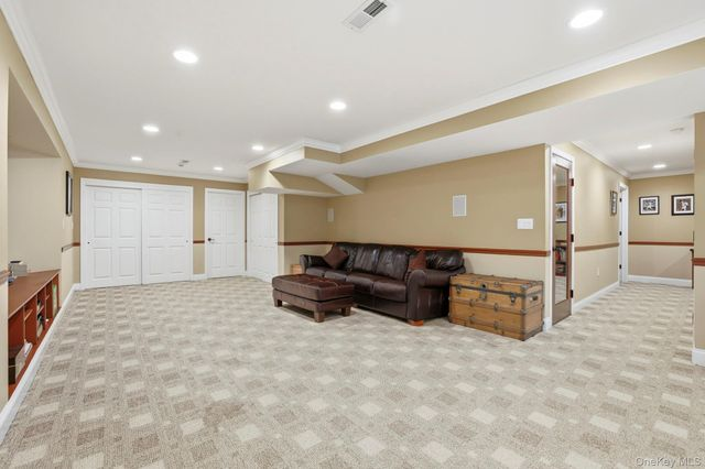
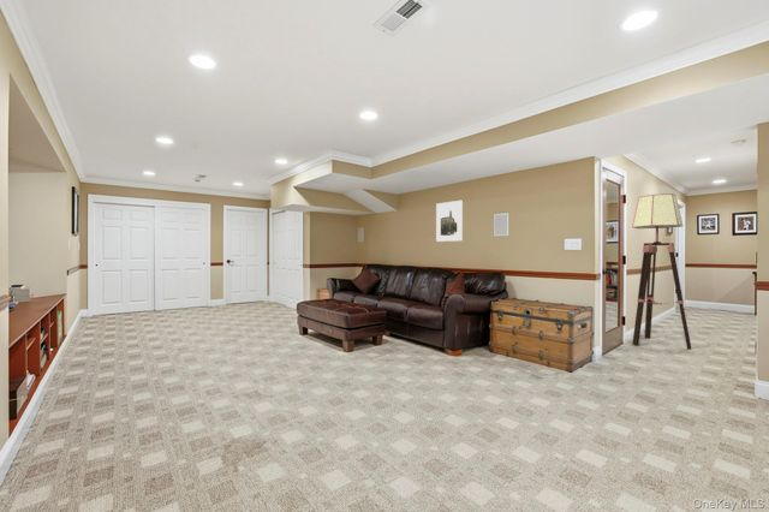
+ floor lamp [631,192,692,350]
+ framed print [435,200,464,243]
